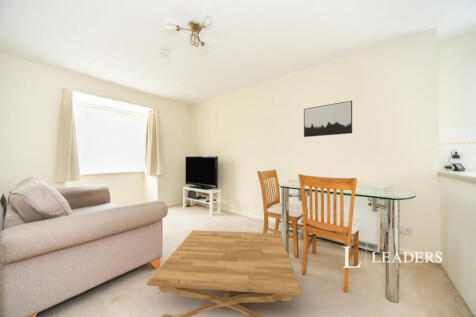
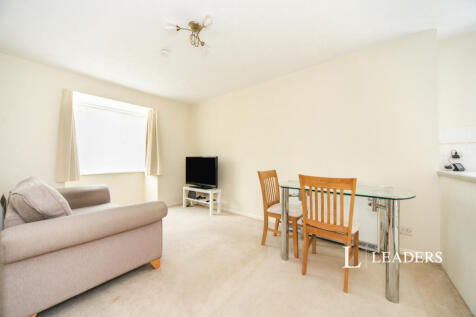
- coffee table [146,229,303,317]
- wall art [303,100,353,138]
